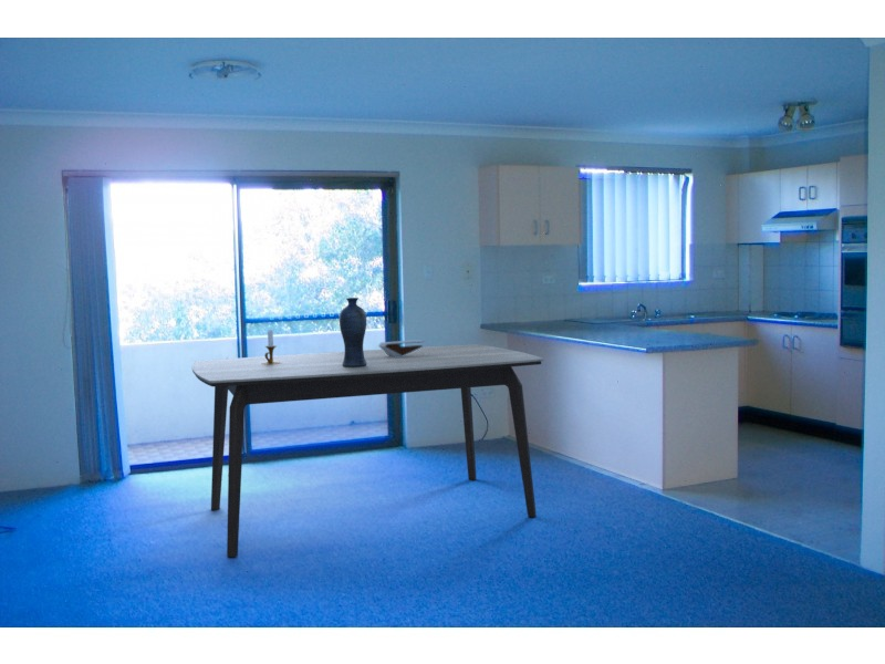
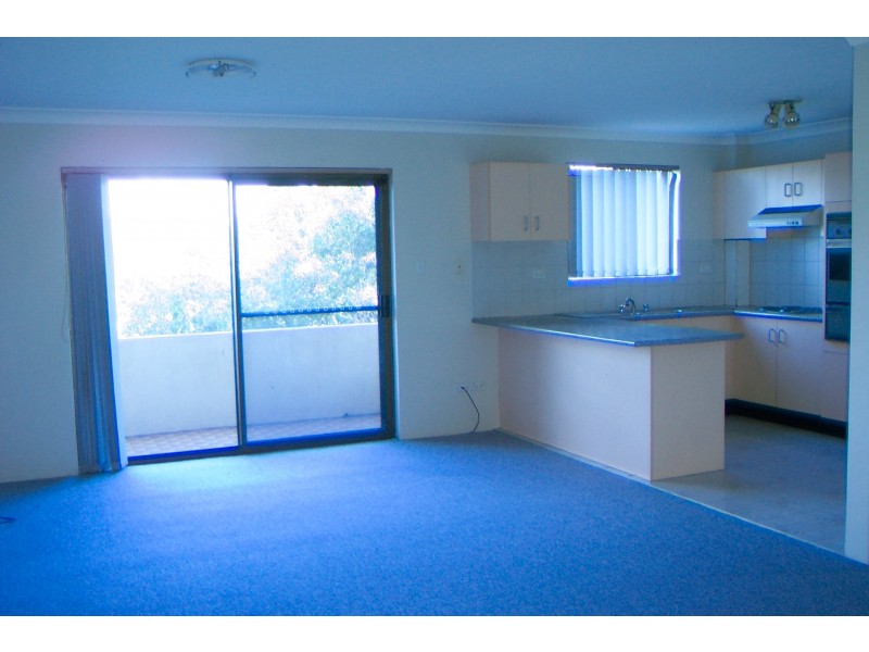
- candlestick [261,329,281,364]
- dining table [191,343,545,559]
- vase [339,297,367,367]
- decorative bowl [377,339,425,357]
